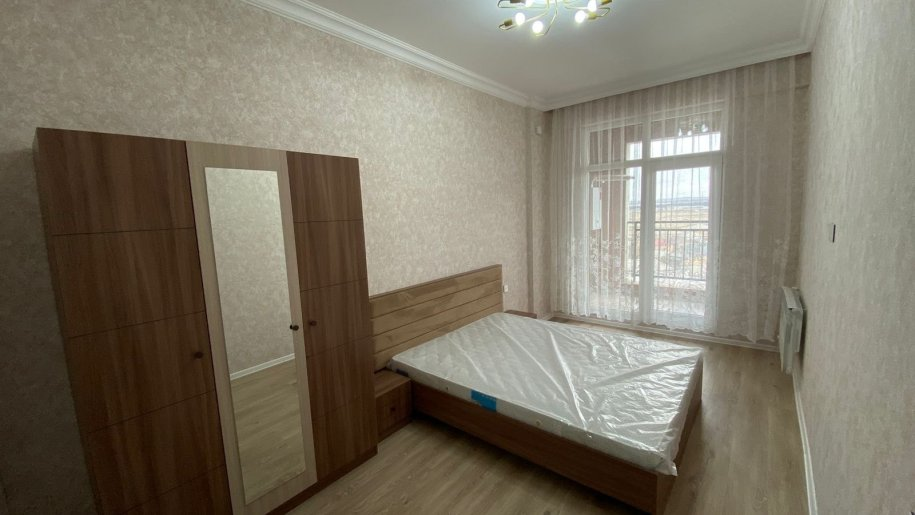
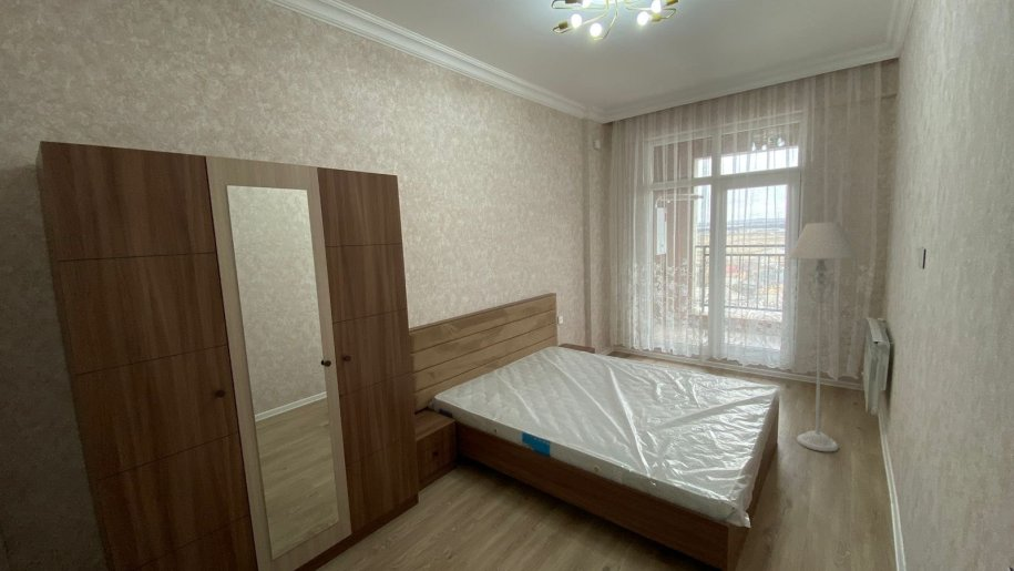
+ floor lamp [787,221,859,452]
